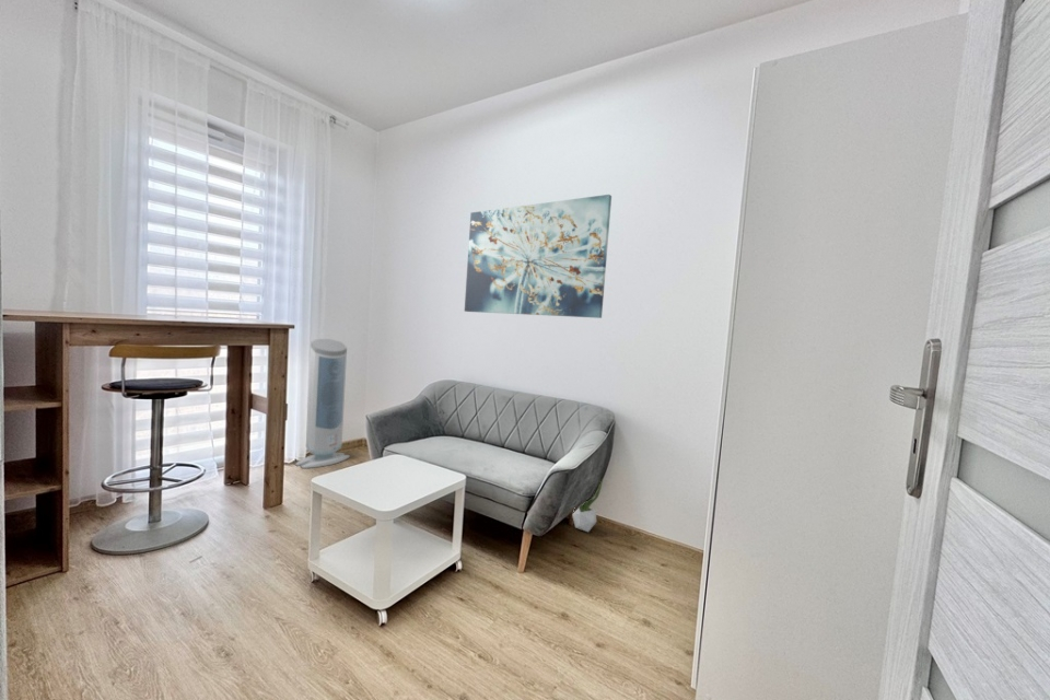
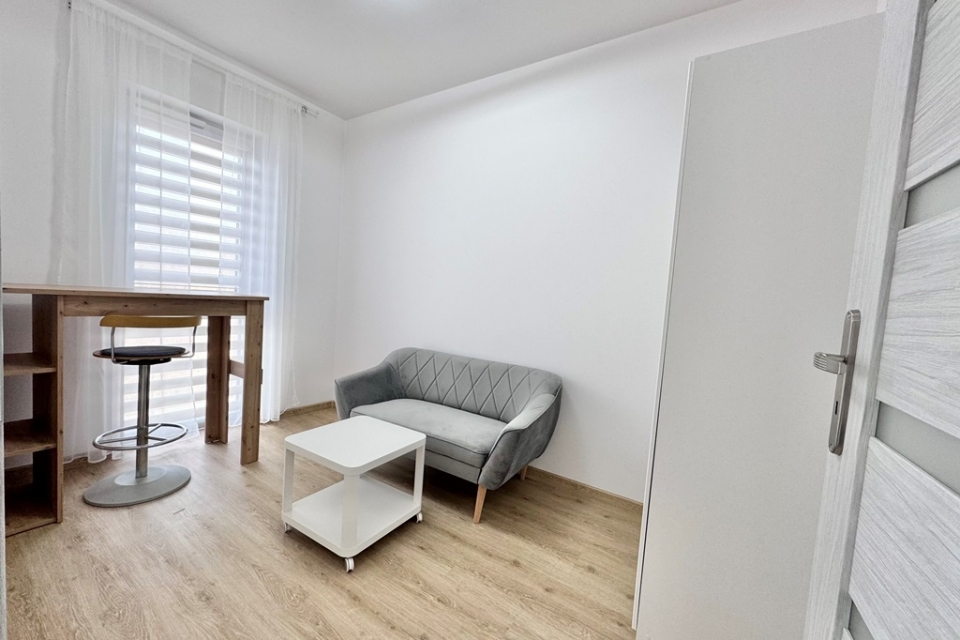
- potted plant [571,478,604,533]
- wall art [464,194,612,319]
- air purifier [294,338,351,469]
